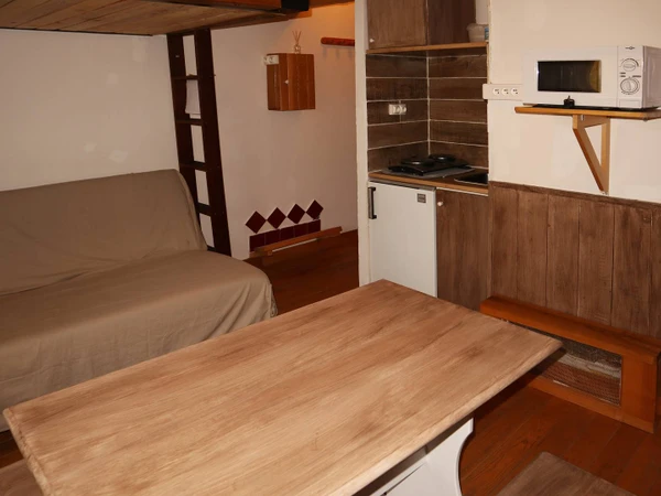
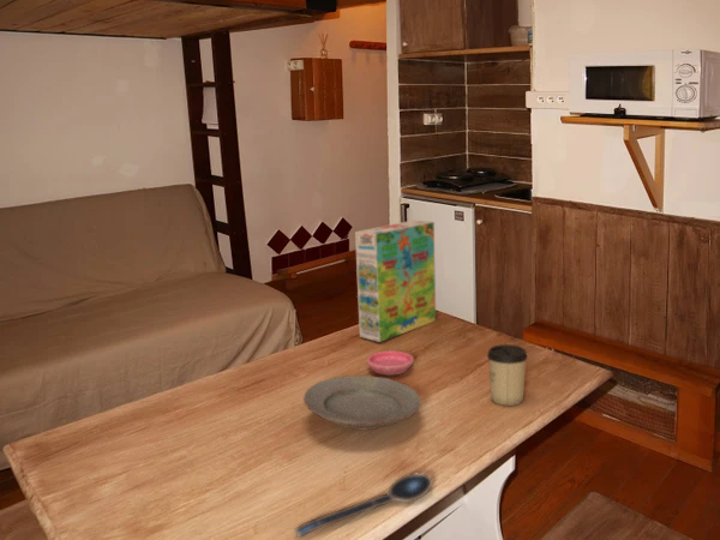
+ cup [486,343,529,407]
+ cereal box [354,220,437,343]
+ saucer [366,349,415,377]
+ plate [302,374,422,431]
+ spoon [293,472,433,540]
